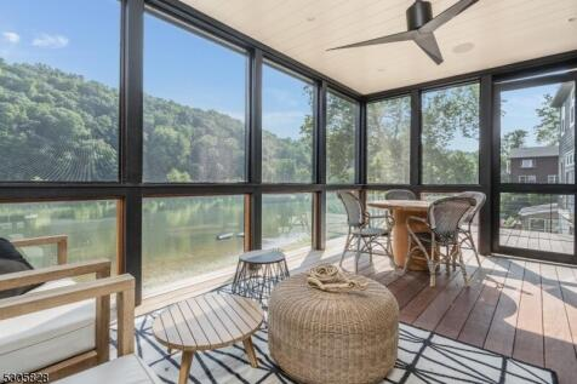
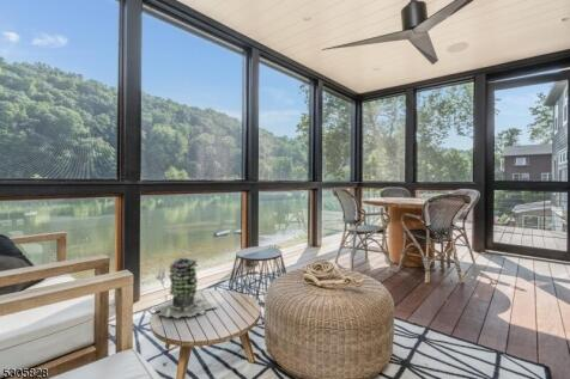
+ succulent plant [152,257,220,319]
